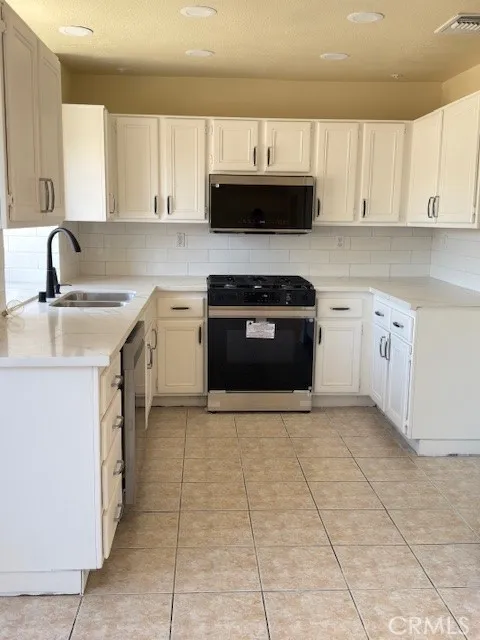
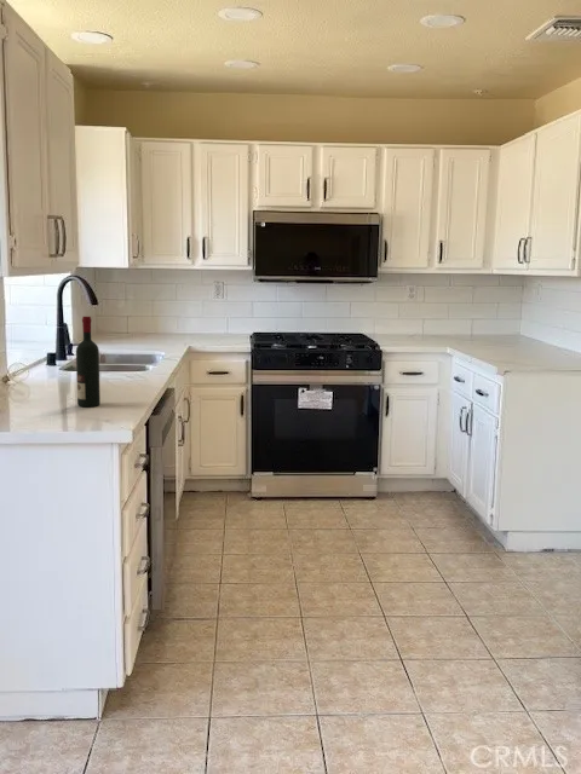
+ alcohol [75,316,102,408]
